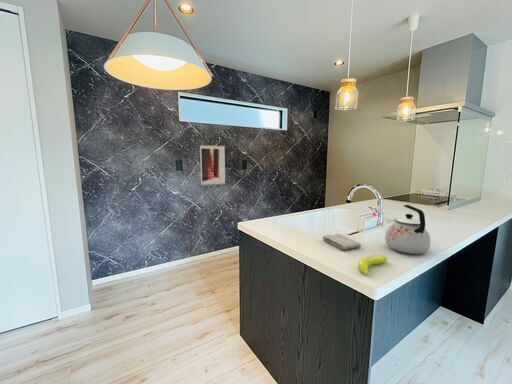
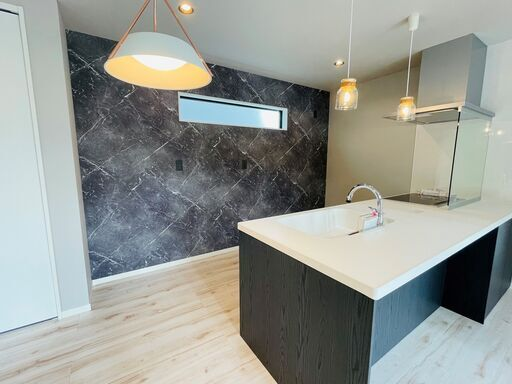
- banana [357,254,388,276]
- kettle [384,204,431,255]
- washcloth [322,233,362,251]
- wall art [199,144,226,187]
